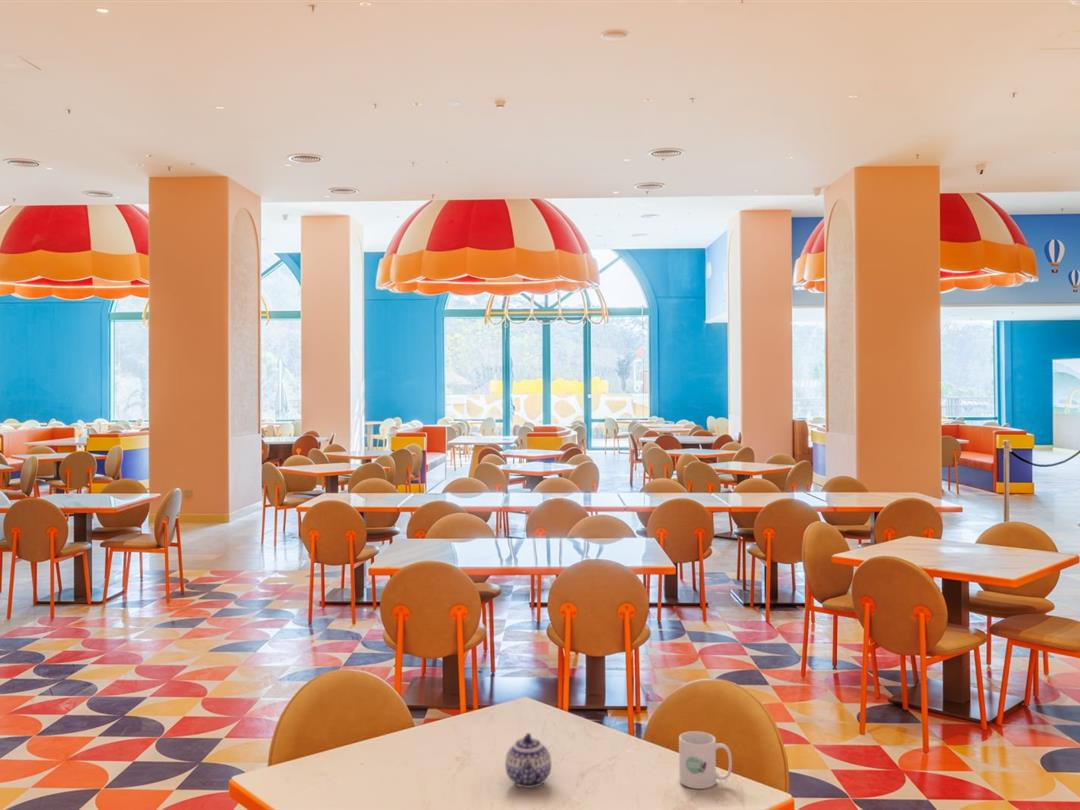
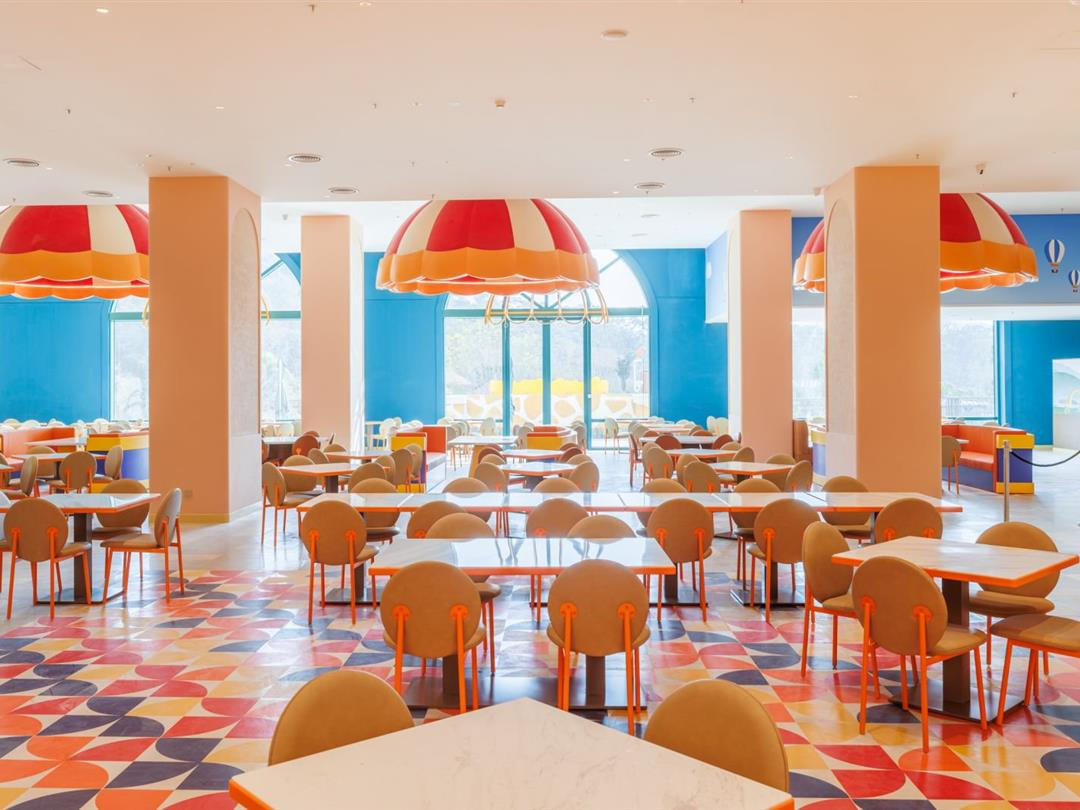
- mug [678,730,733,790]
- teapot [504,732,552,789]
